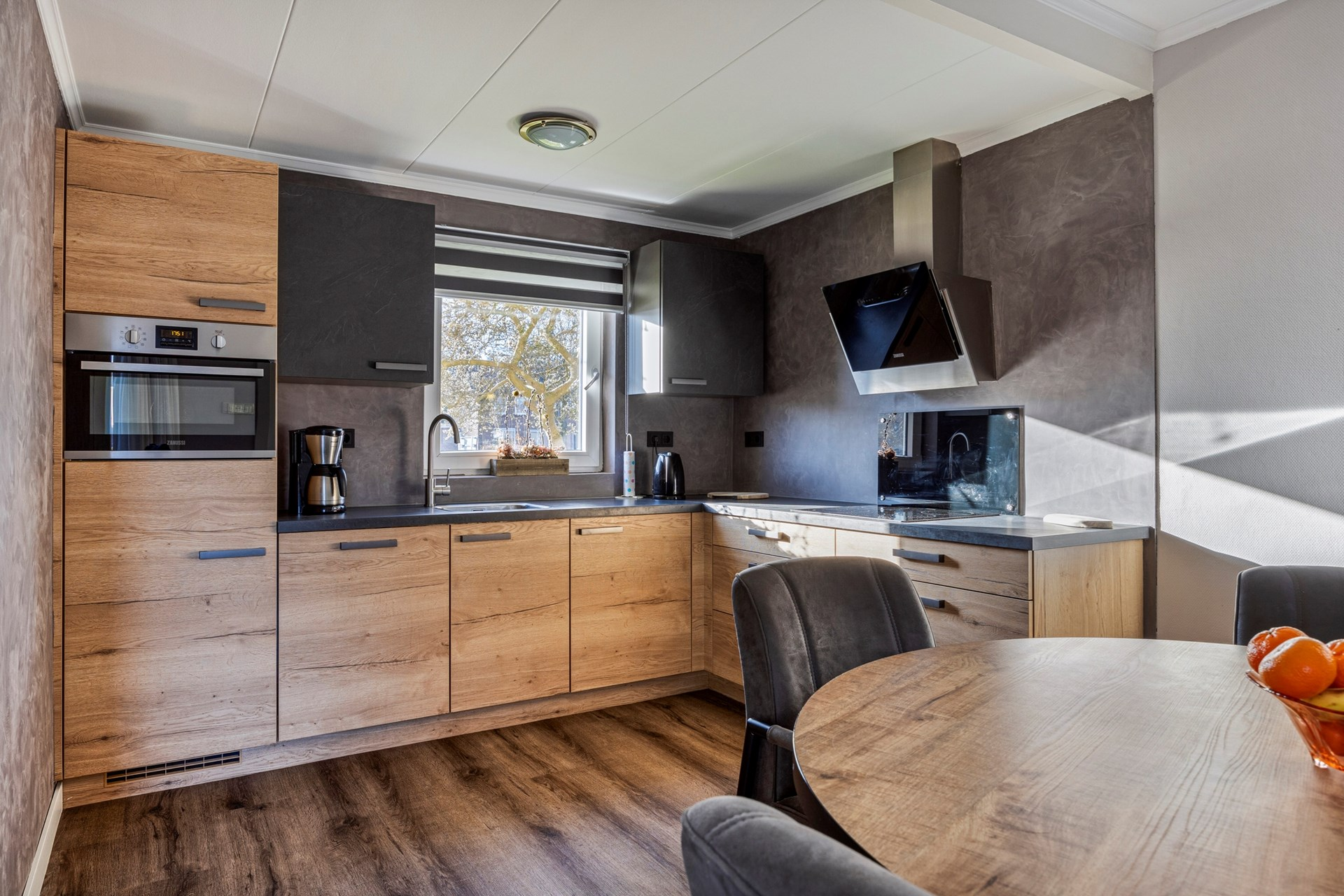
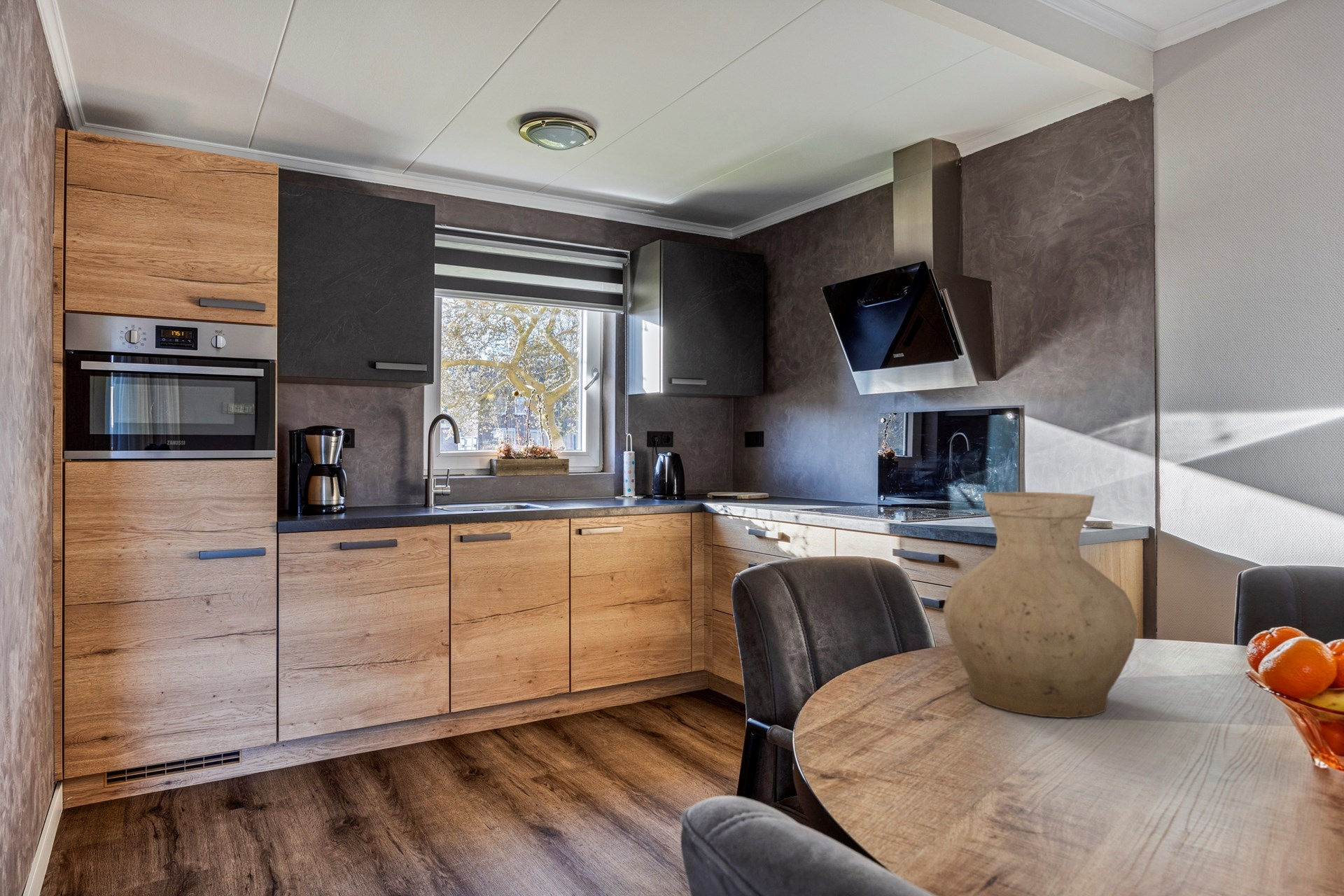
+ vase [943,491,1138,719]
